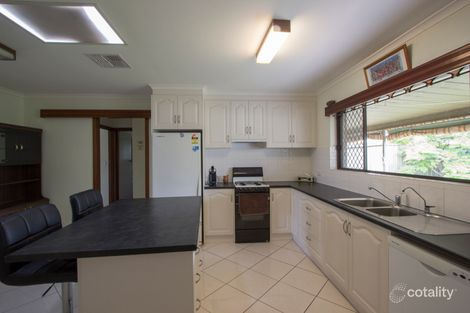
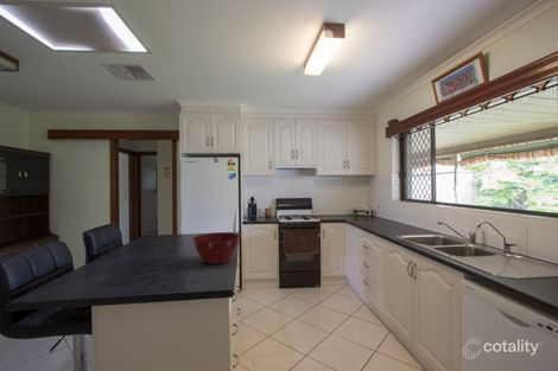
+ mixing bowl [191,231,241,266]
